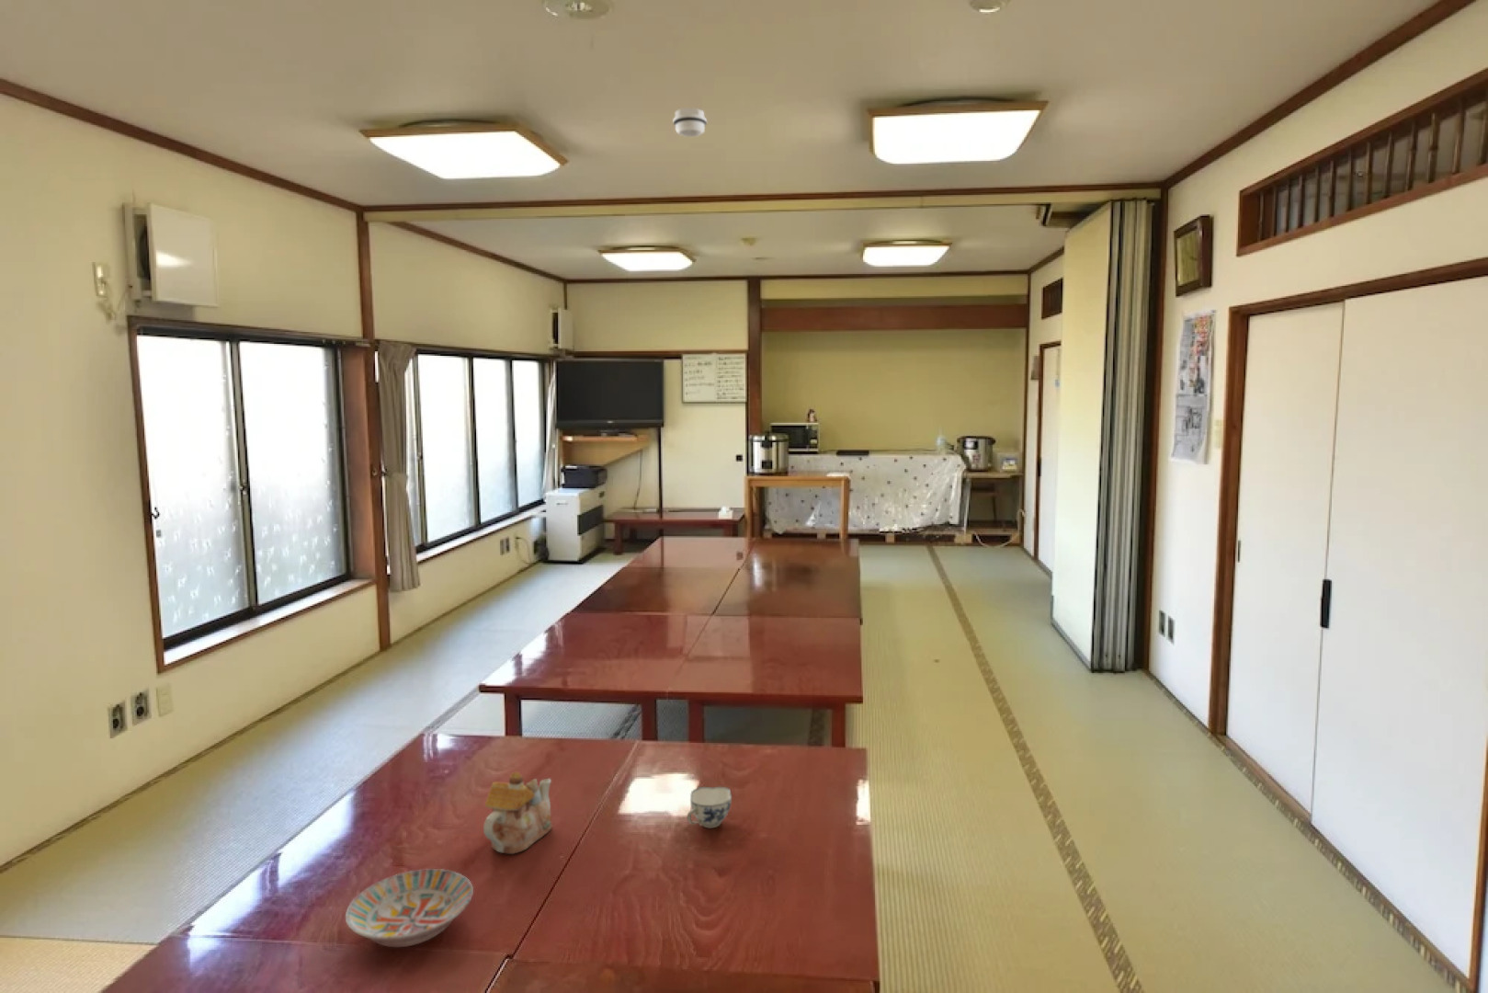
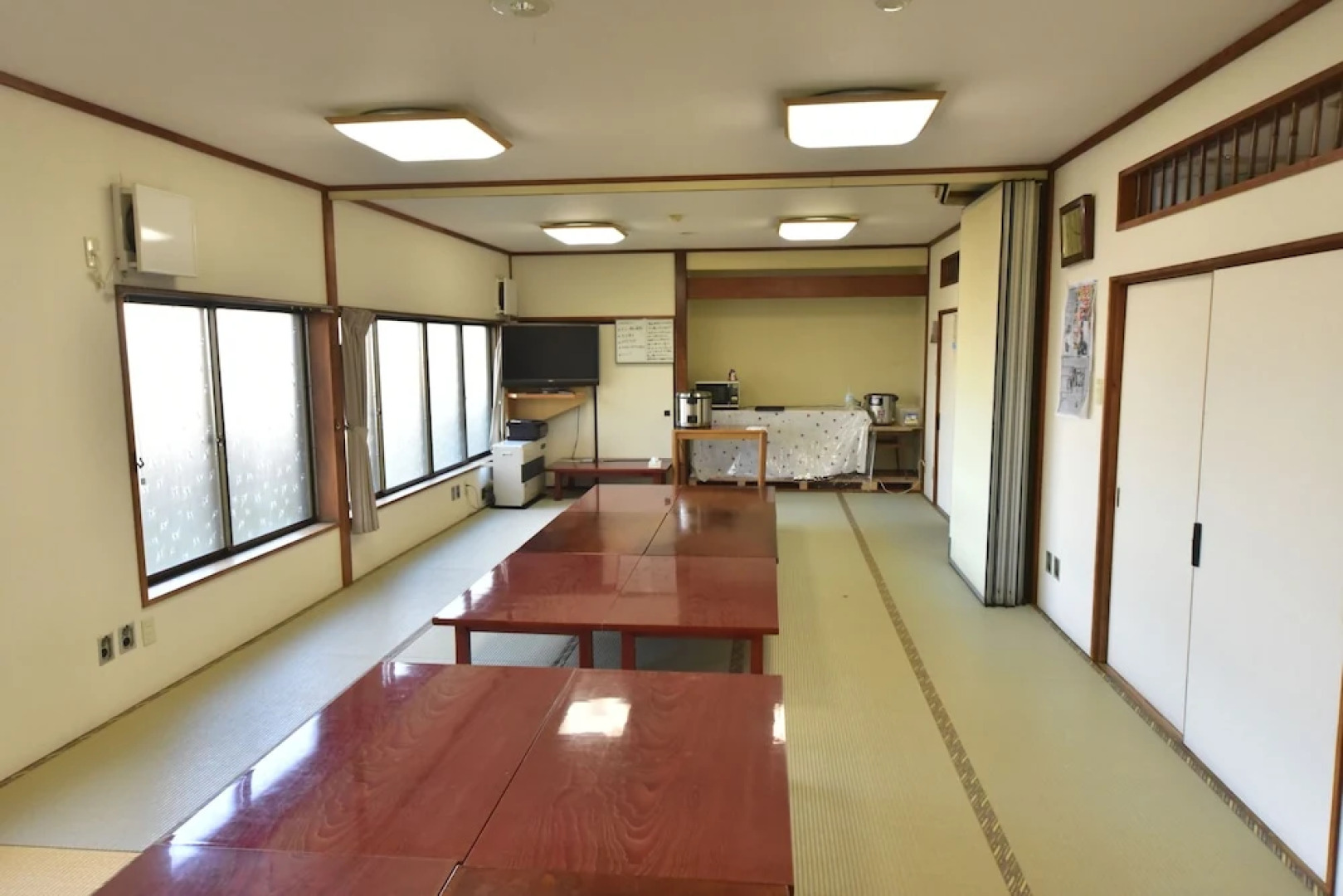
- chinaware [687,786,732,828]
- bowl [345,868,474,948]
- teapot [483,771,553,856]
- smoke detector [671,106,708,137]
